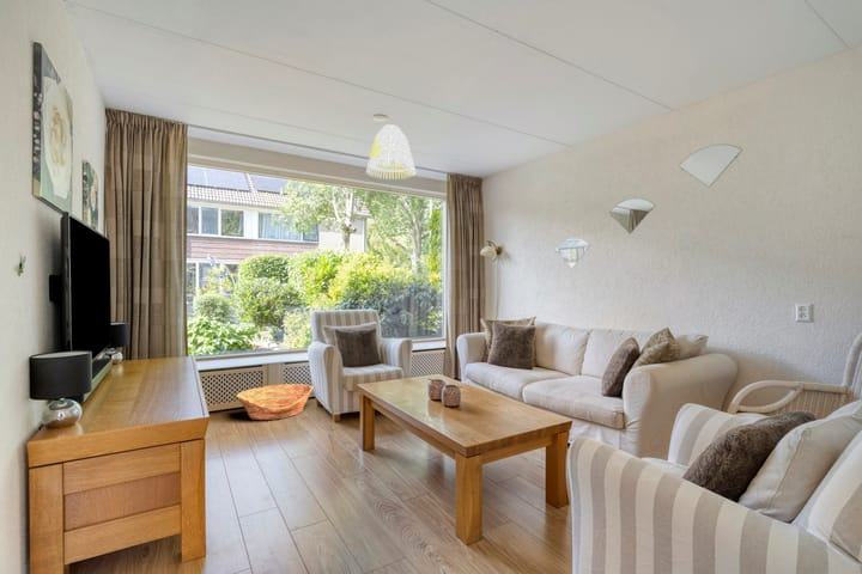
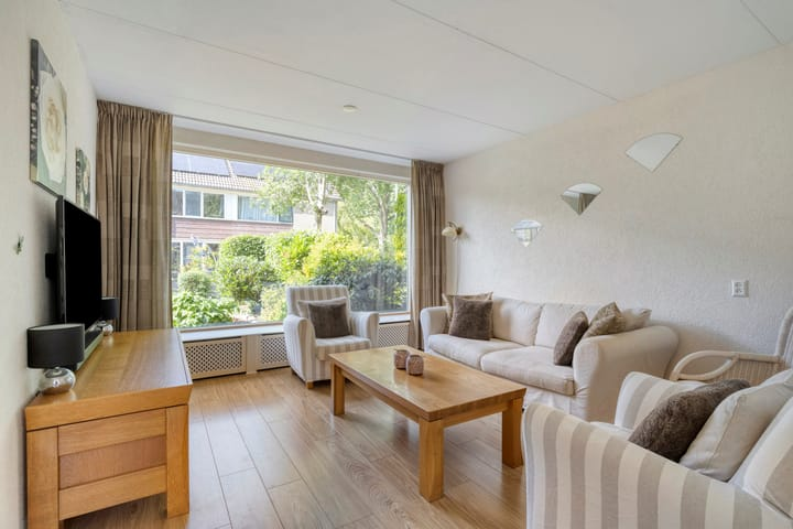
- basket [236,383,315,421]
- lamp shade [365,123,417,181]
